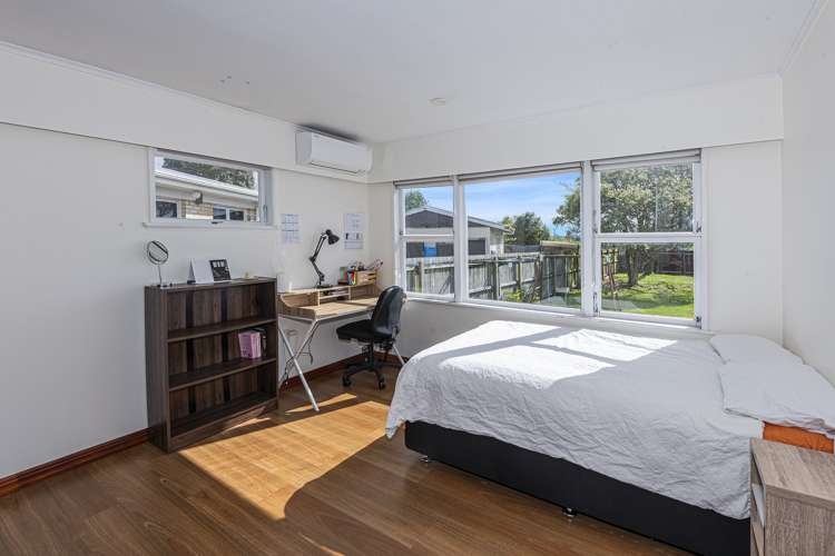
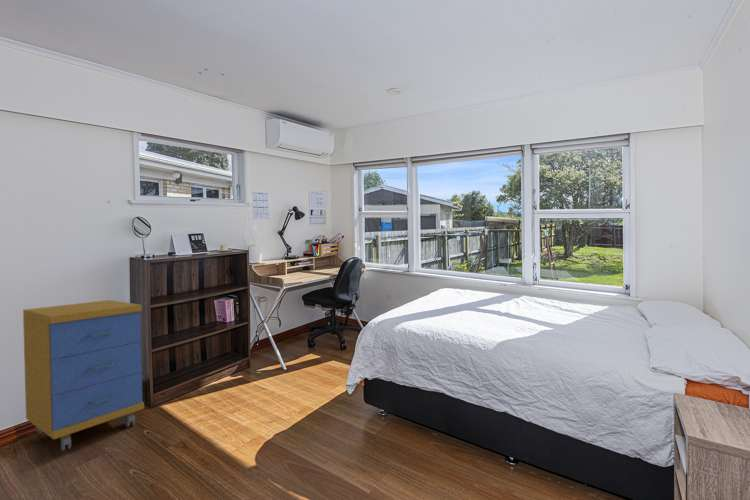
+ storage cabinet [22,299,145,452]
